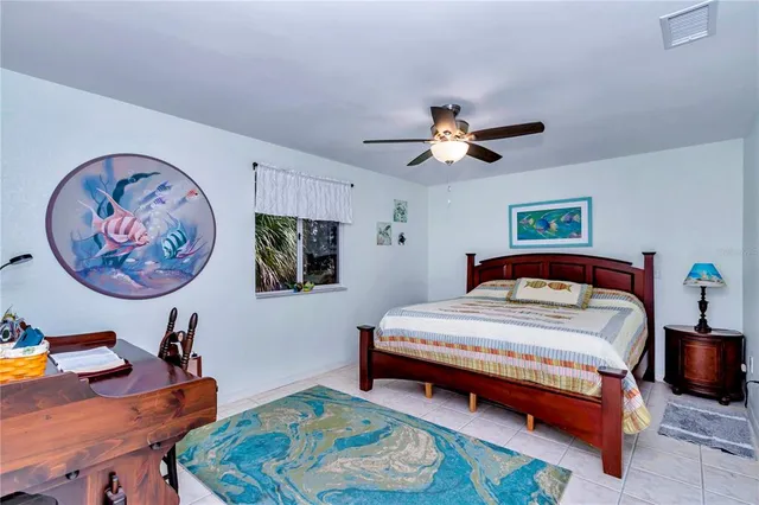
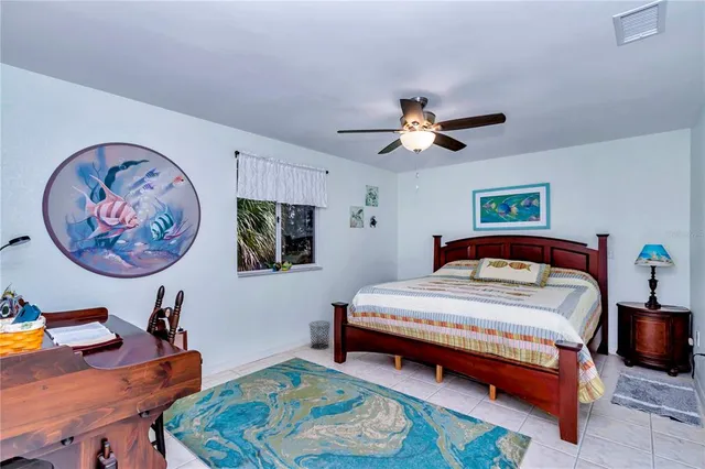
+ waste bin [308,320,332,351]
